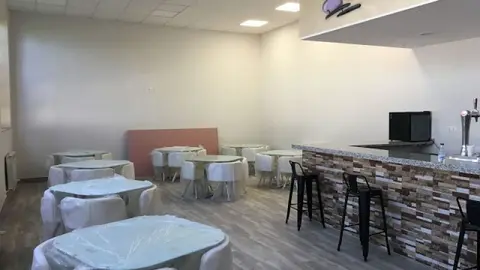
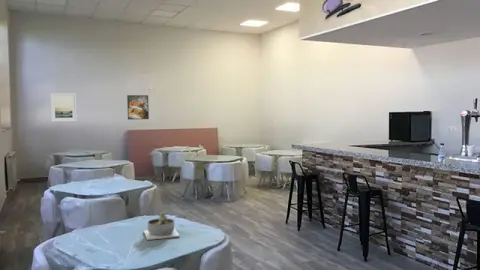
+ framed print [126,94,150,121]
+ succulent planter [143,211,181,241]
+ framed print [49,92,78,123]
